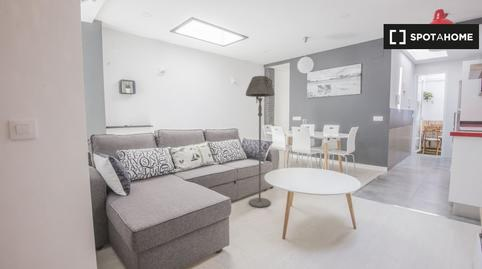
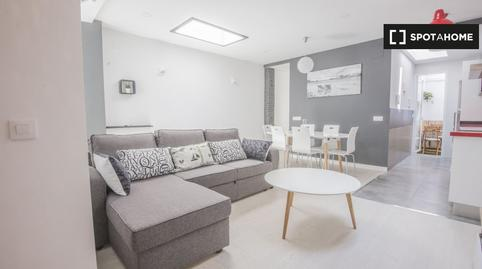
- floor lamp [245,75,275,208]
